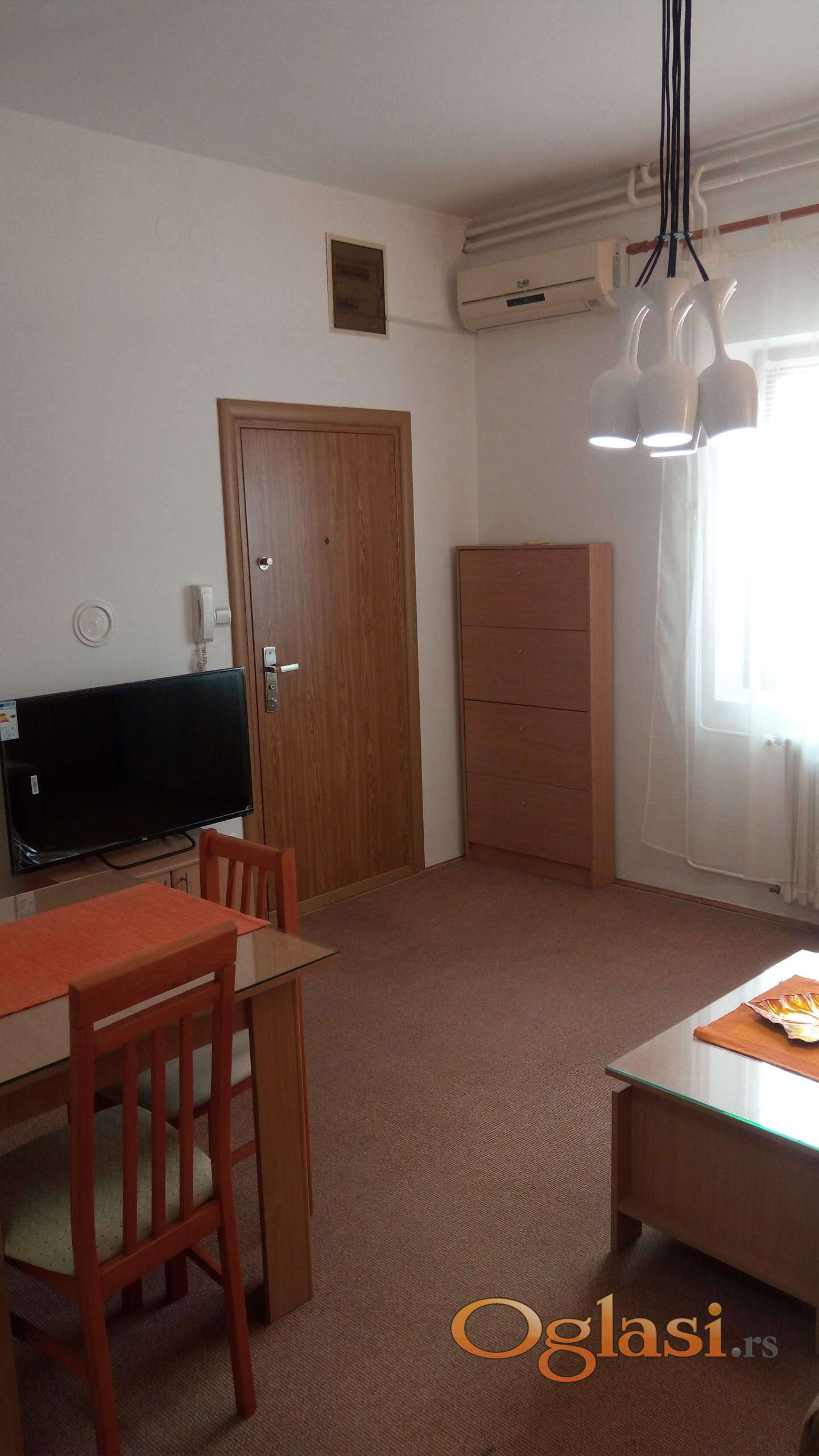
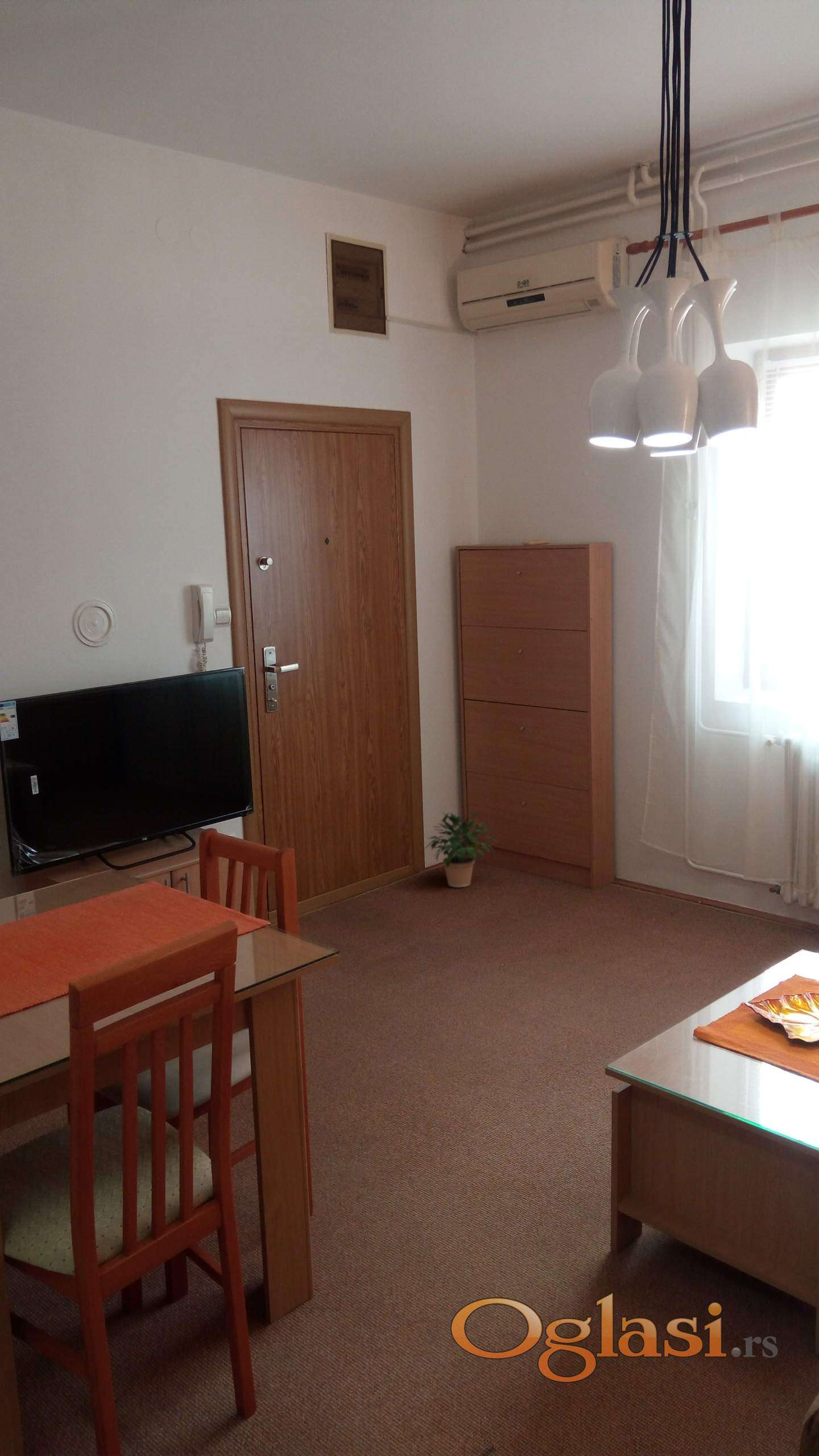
+ potted plant [422,810,498,888]
